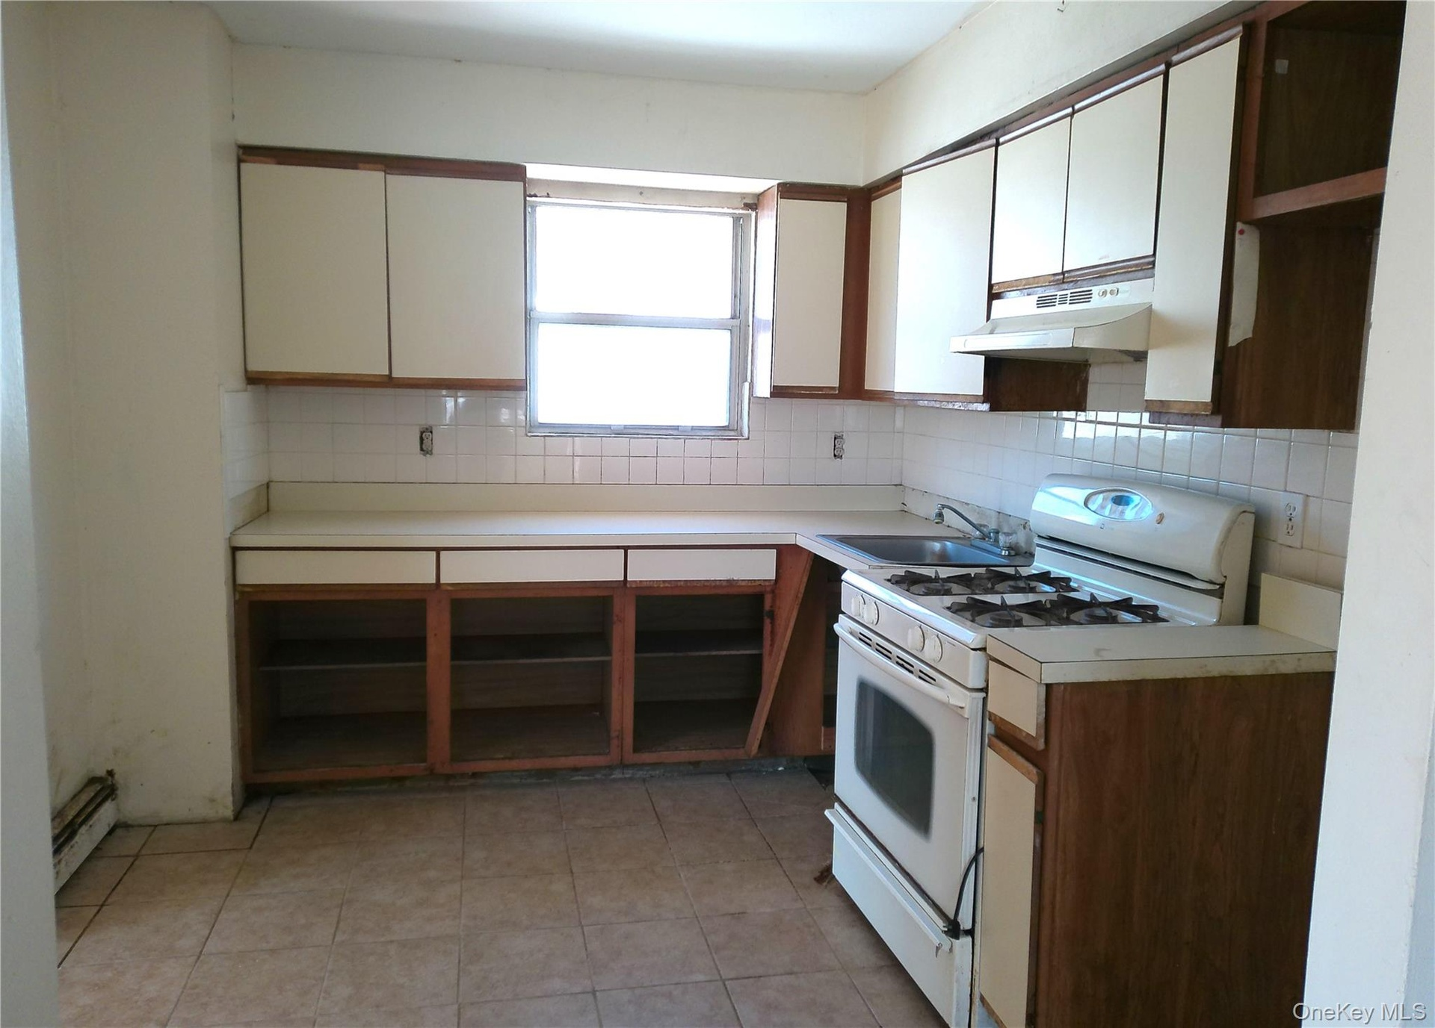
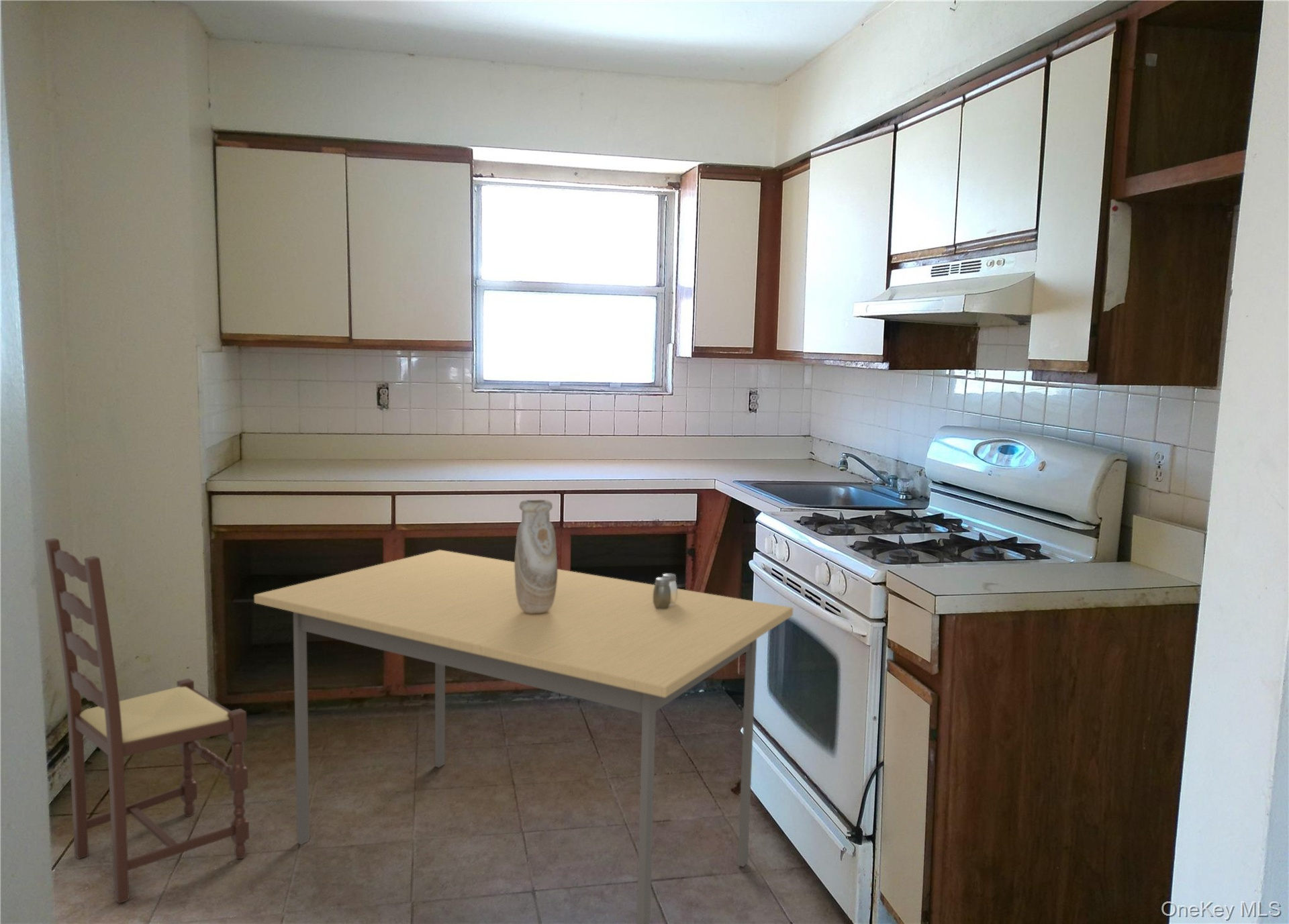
+ dining chair [44,537,250,904]
+ salt and pepper shaker [653,573,678,609]
+ vase [514,499,558,614]
+ dining table [254,549,794,924]
